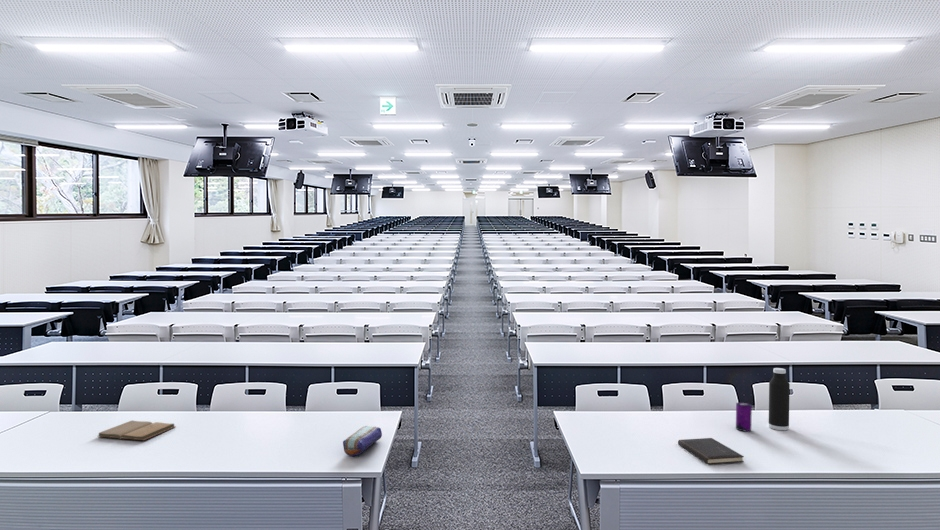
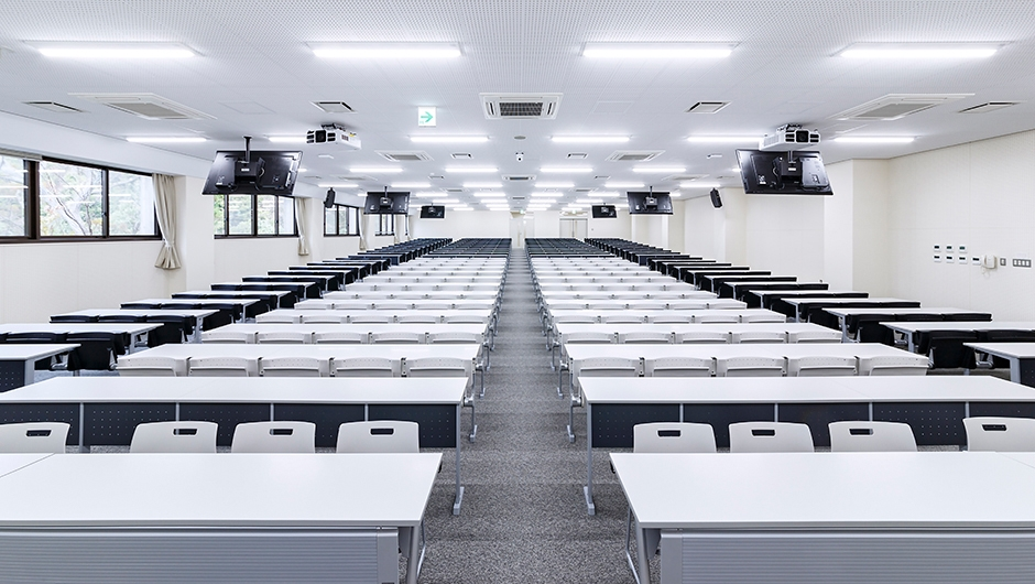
- hardcover book [677,437,745,465]
- pencil case [342,425,383,457]
- water bottle [768,367,791,431]
- beverage can [735,401,753,432]
- book [97,419,177,441]
